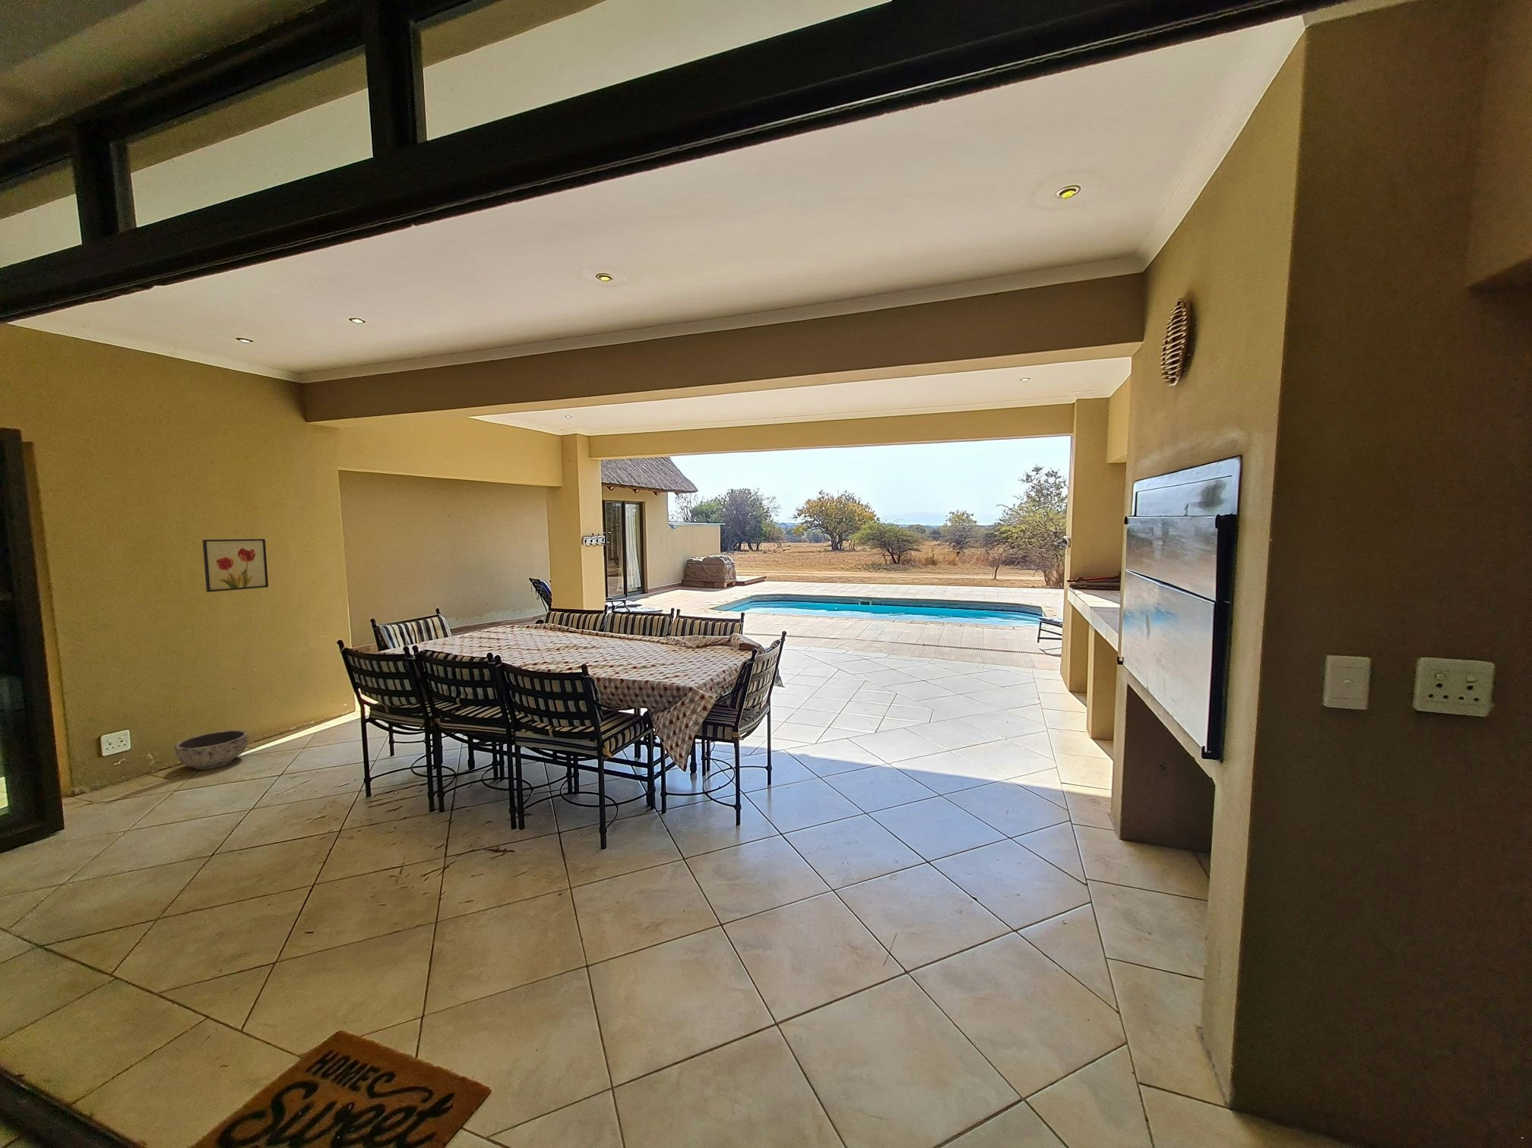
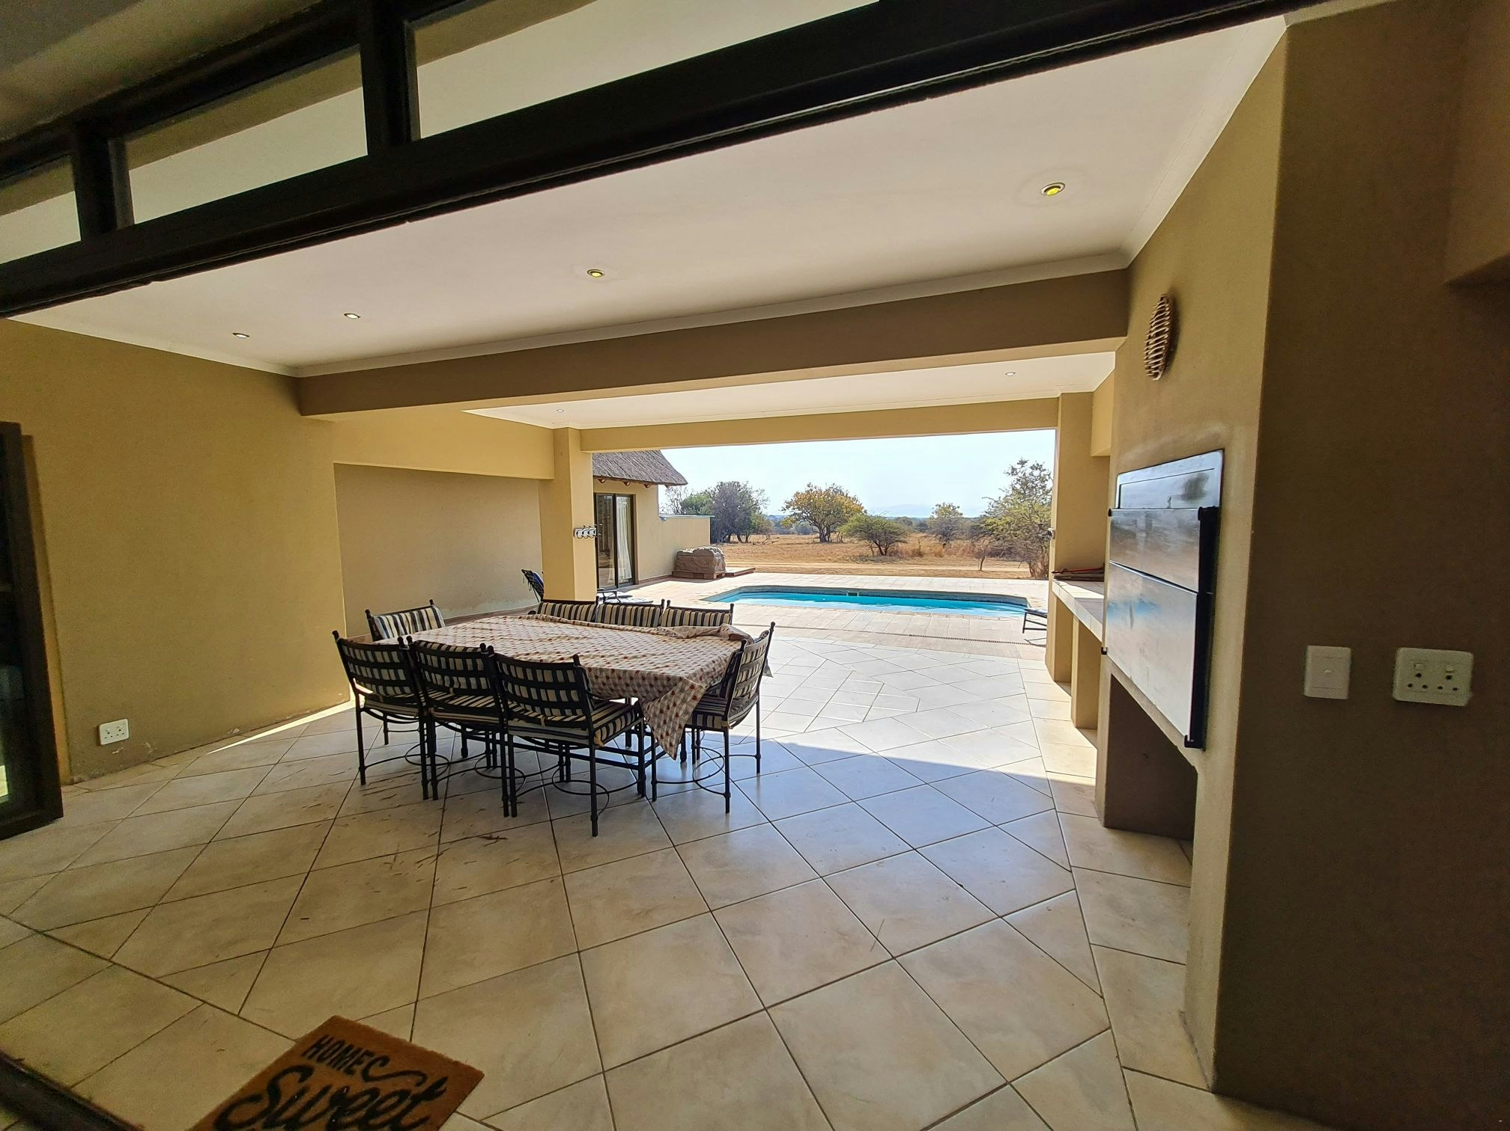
- wall art [203,538,269,593]
- bowl [174,728,248,769]
